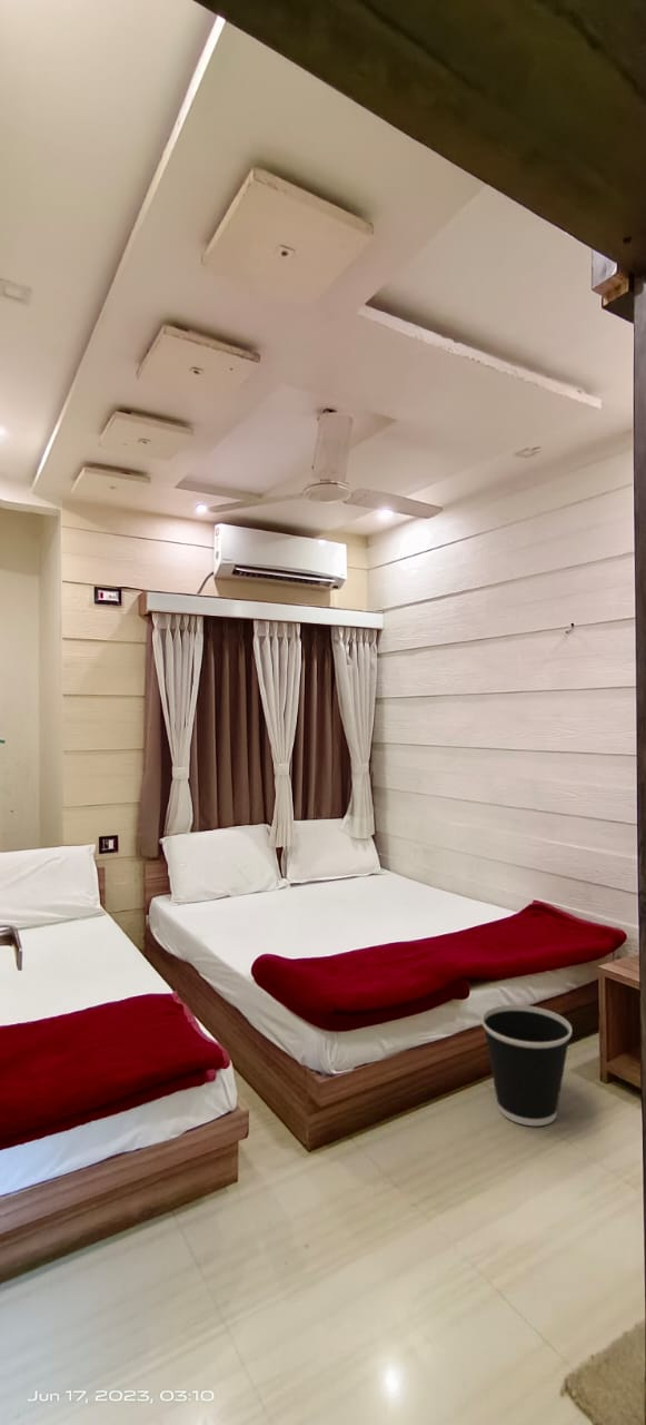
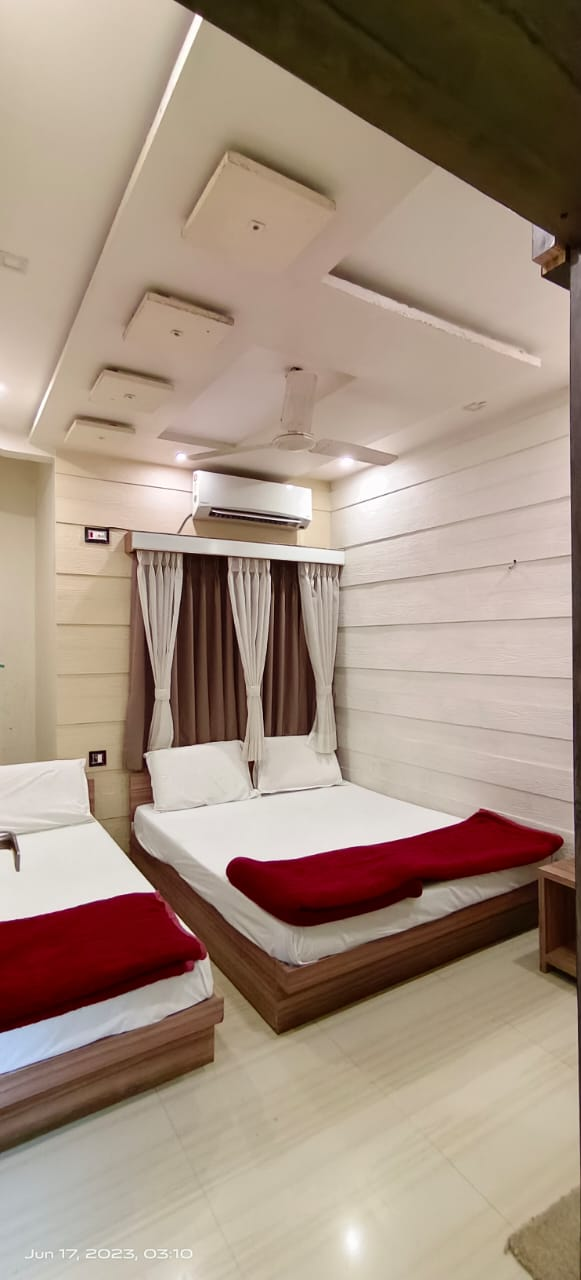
- wastebasket [480,1003,573,1127]
